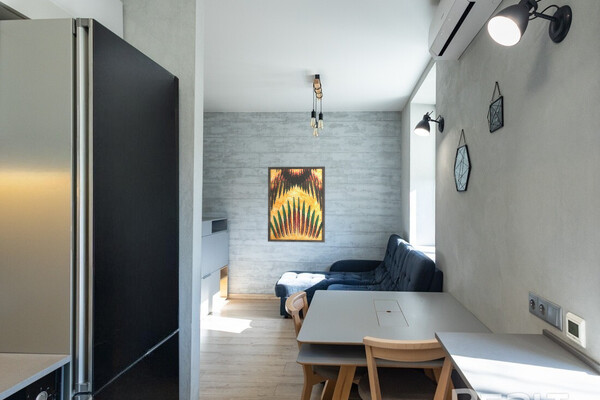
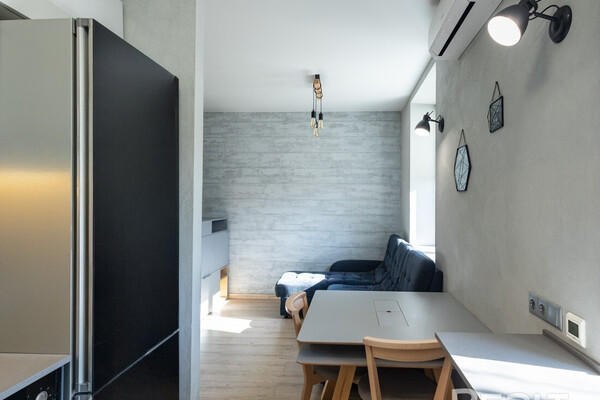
- wall art [267,165,326,243]
